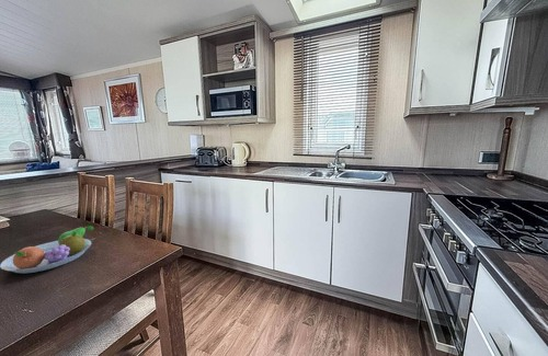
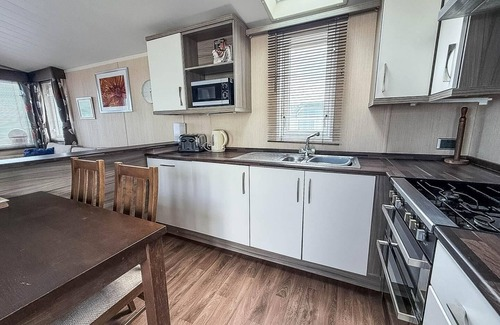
- fruit bowl [0,225,94,274]
